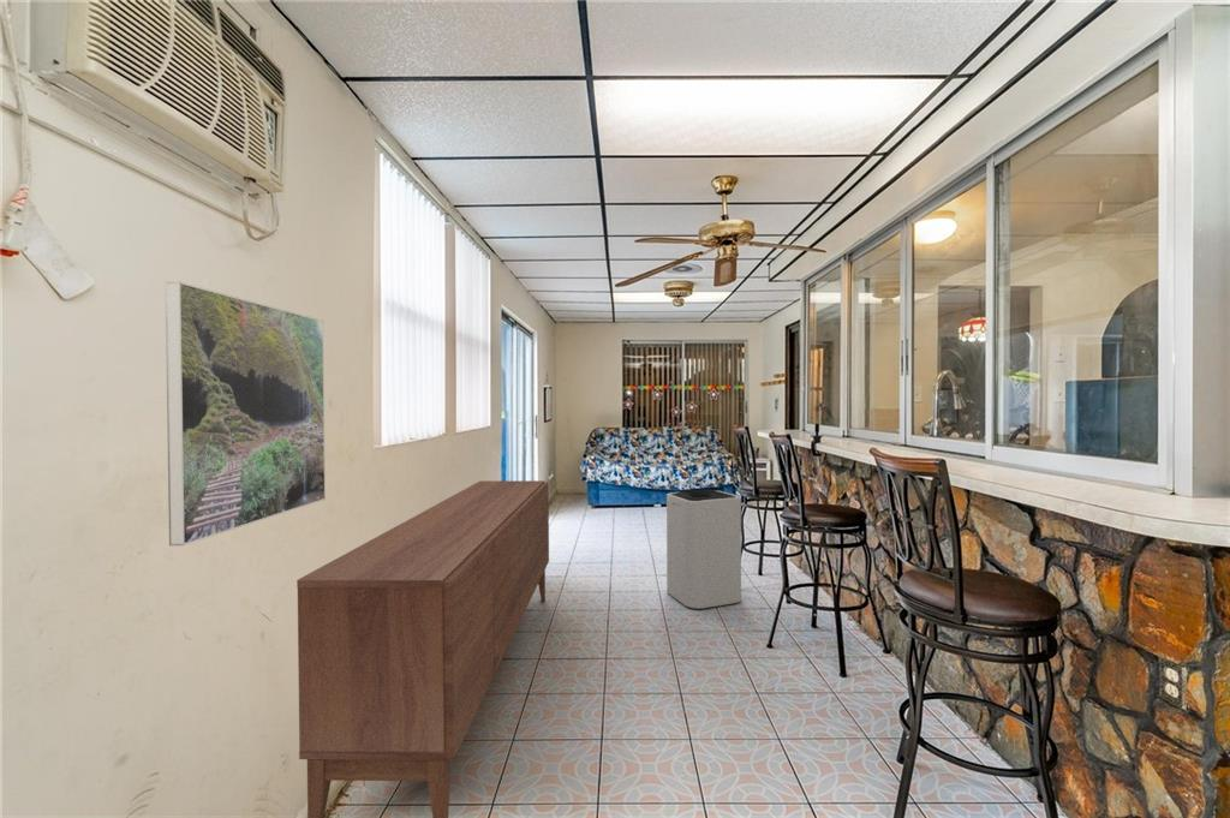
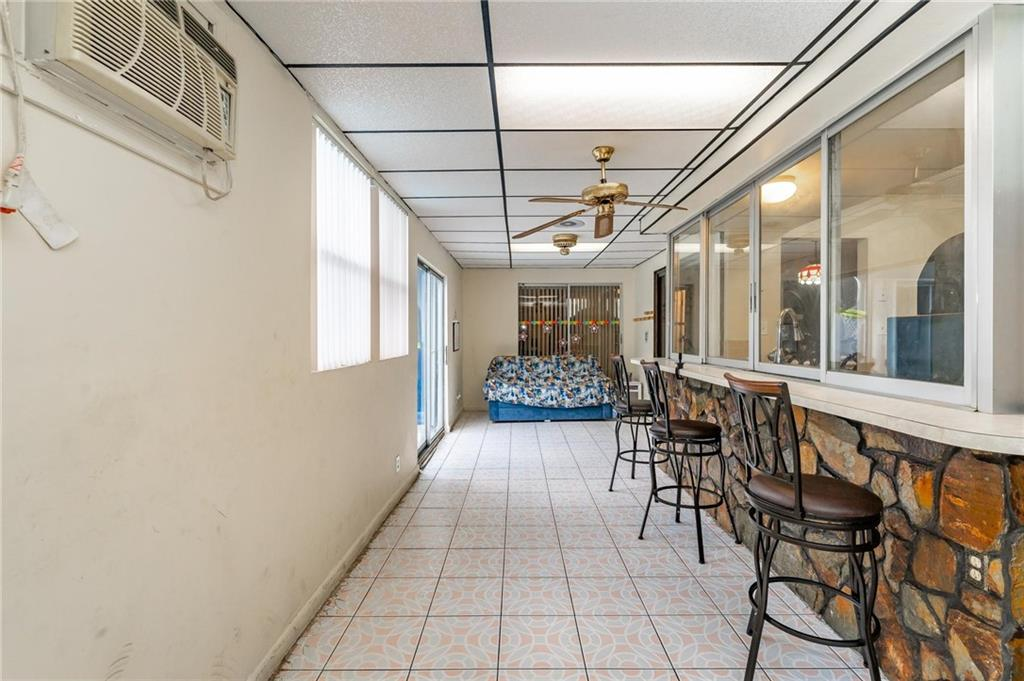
- sideboard [295,479,550,818]
- trash can [665,489,742,610]
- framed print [165,280,327,547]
